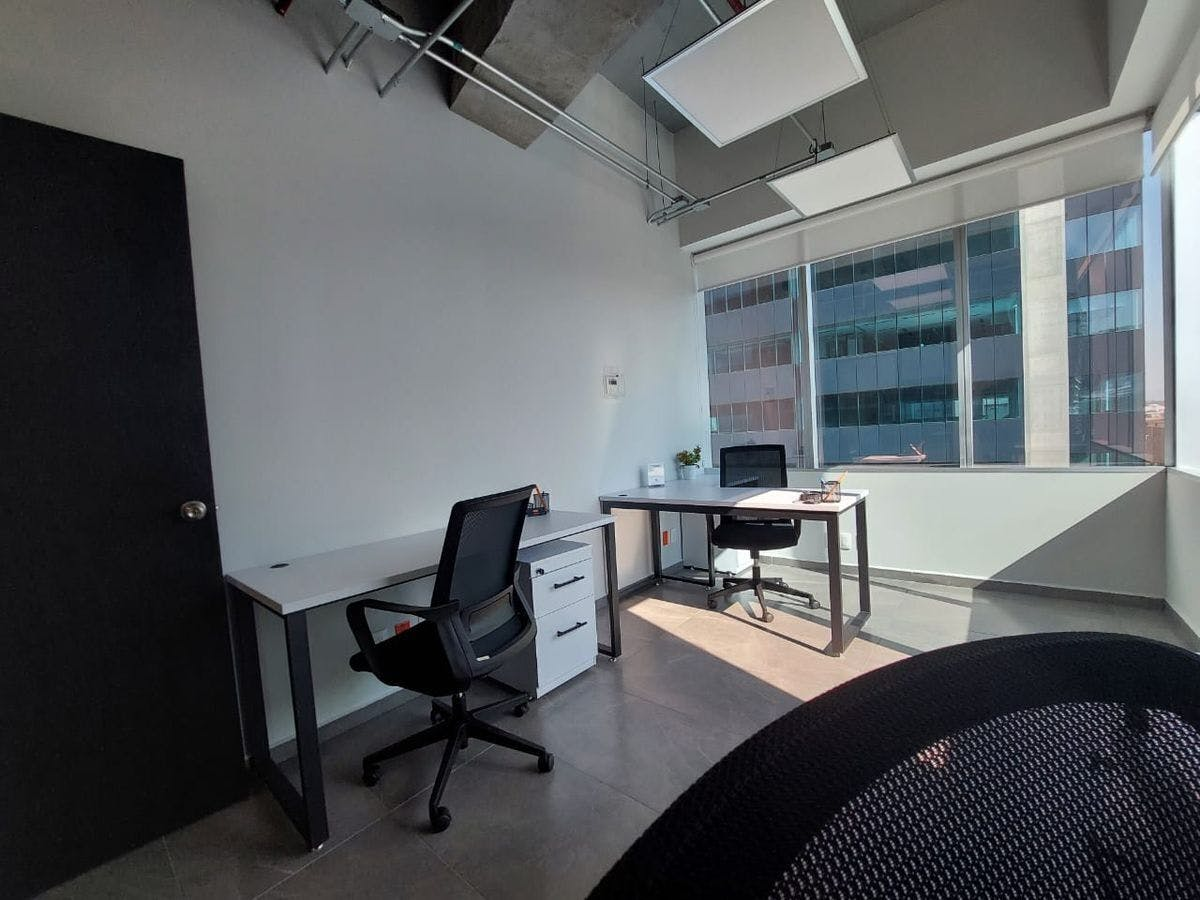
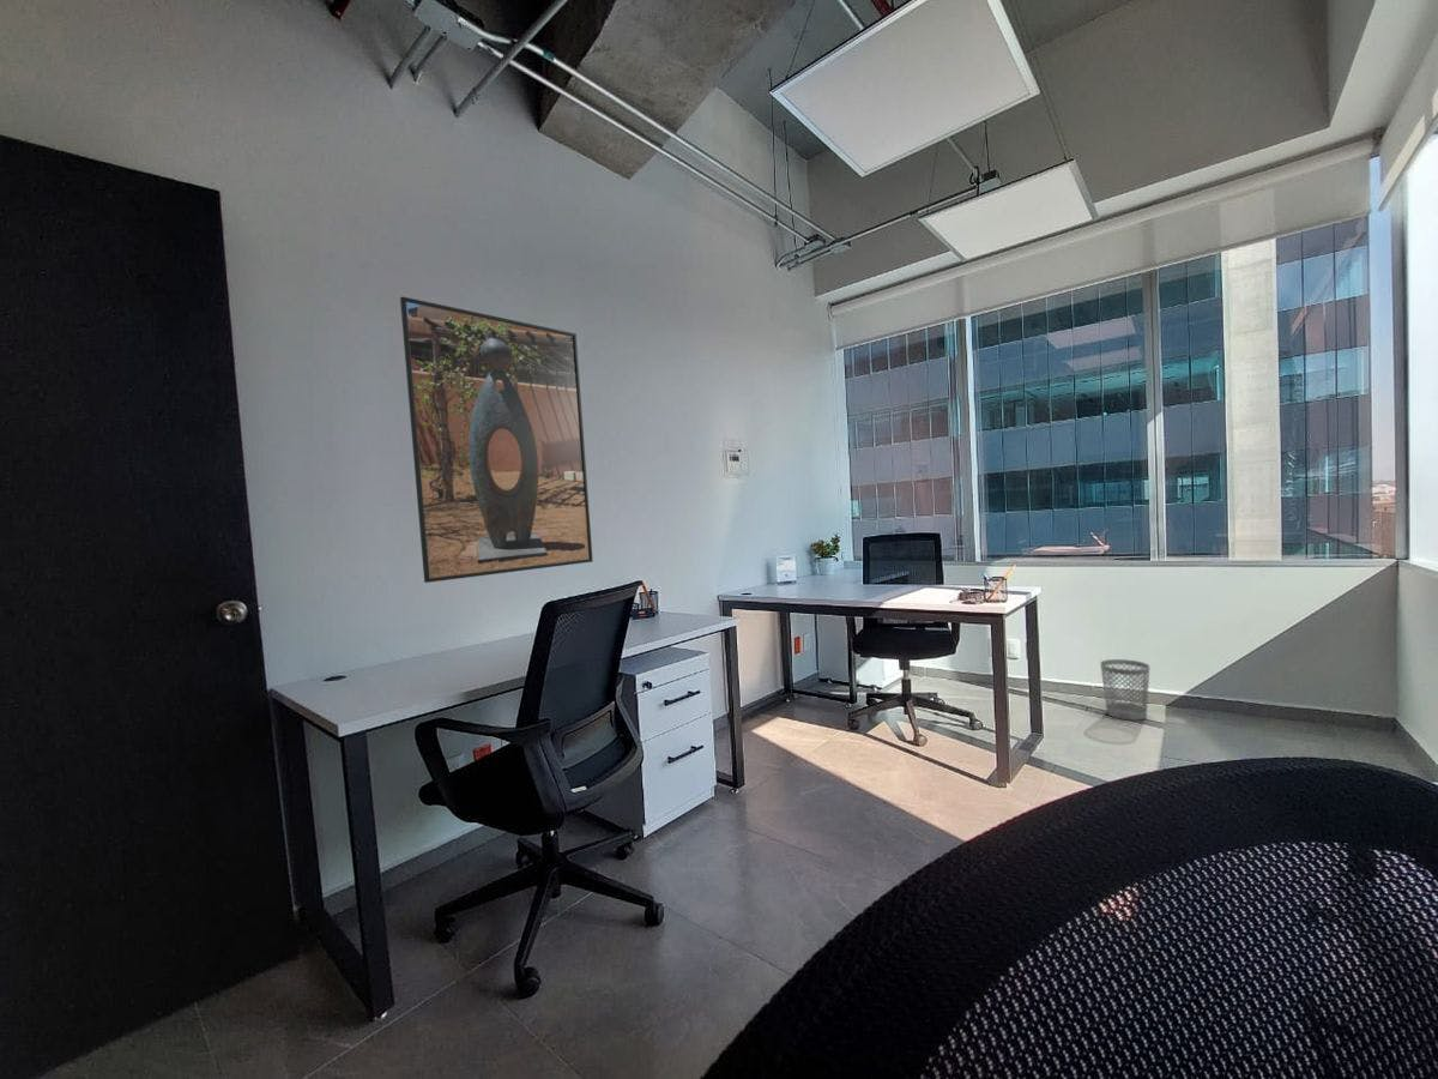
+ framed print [399,296,594,584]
+ wastebasket [1099,658,1150,722]
